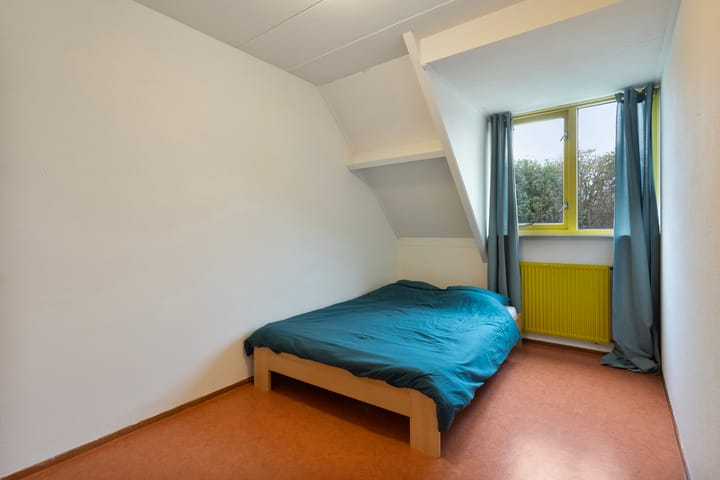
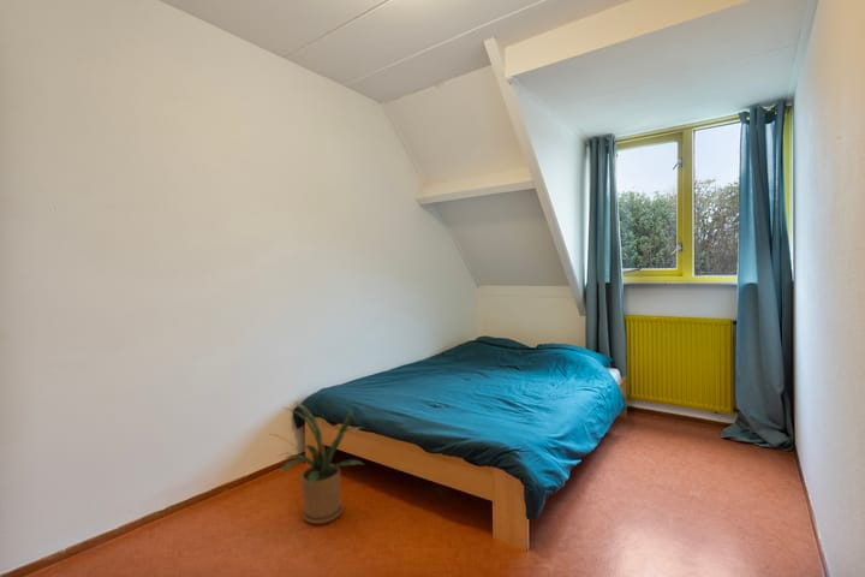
+ house plant [270,400,365,525]
